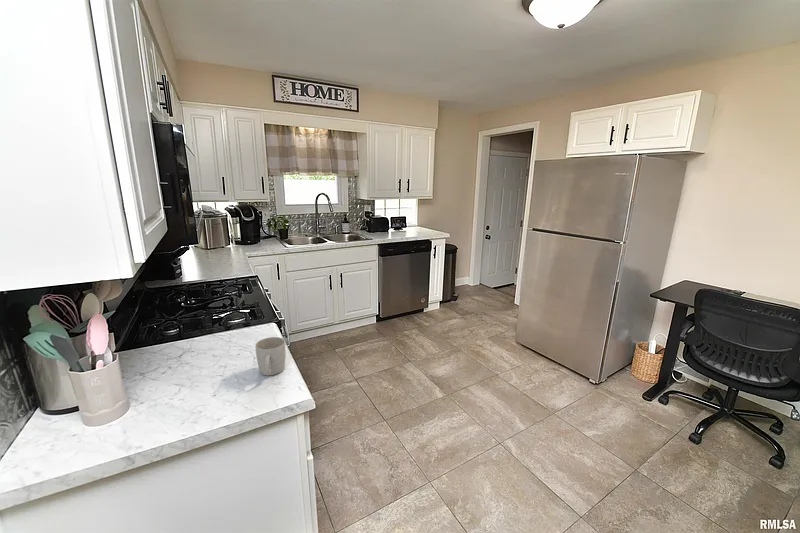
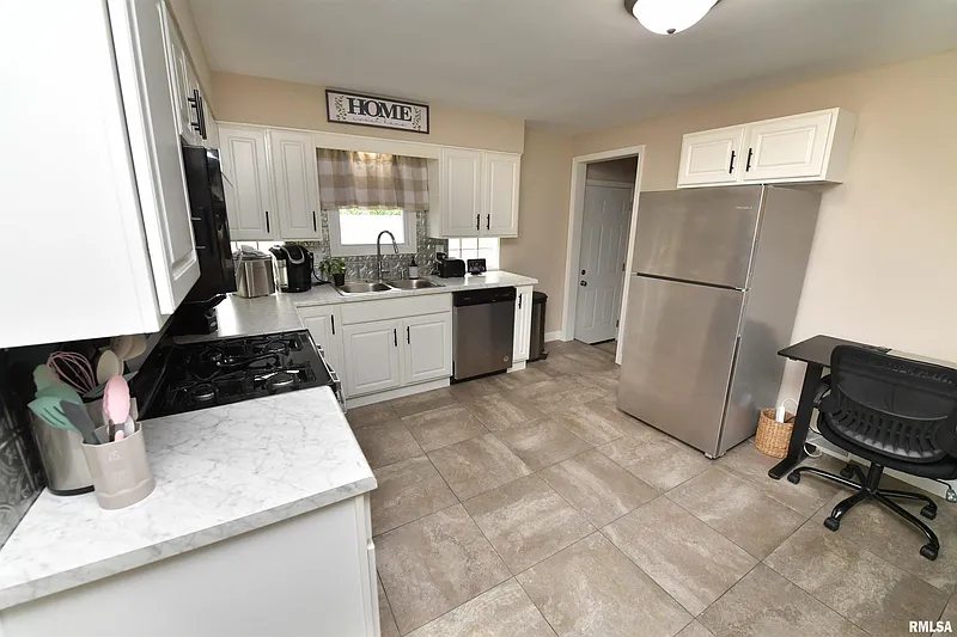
- mug [255,336,287,376]
